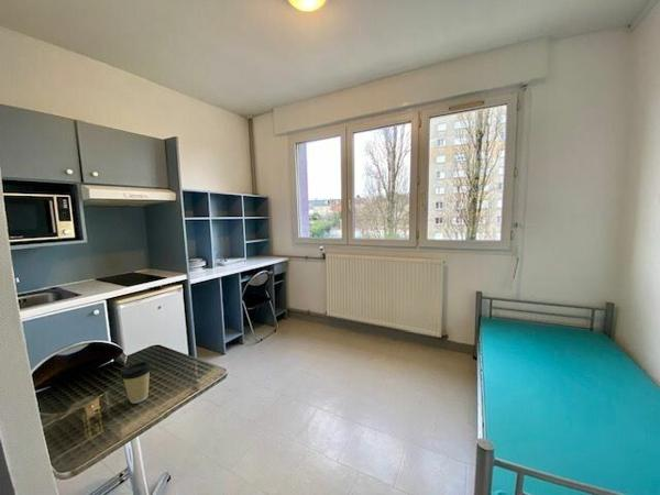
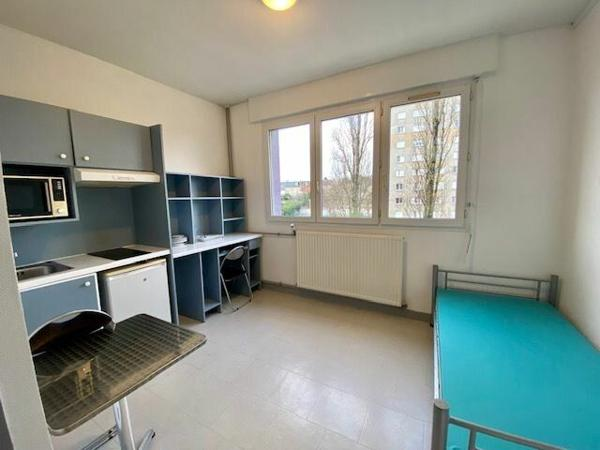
- coffee cup [119,360,153,405]
